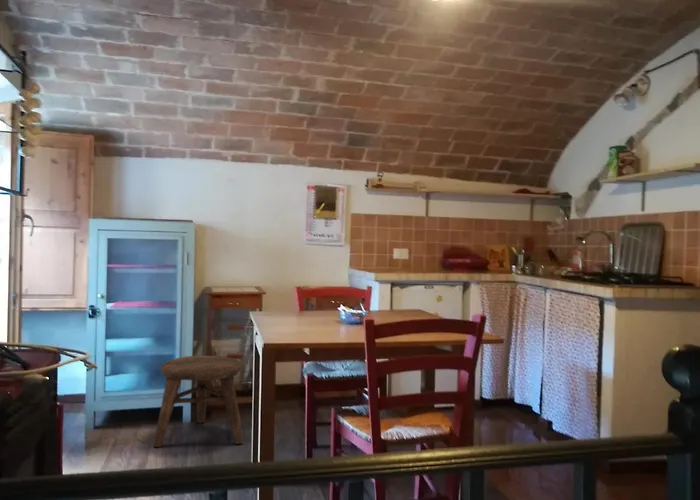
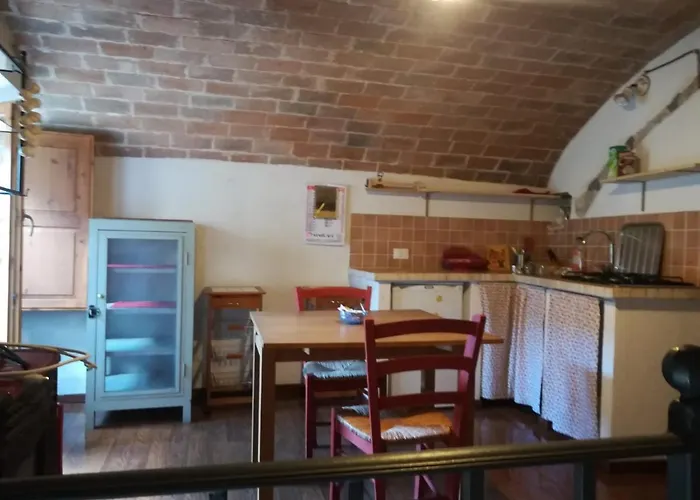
- stool [152,355,244,448]
